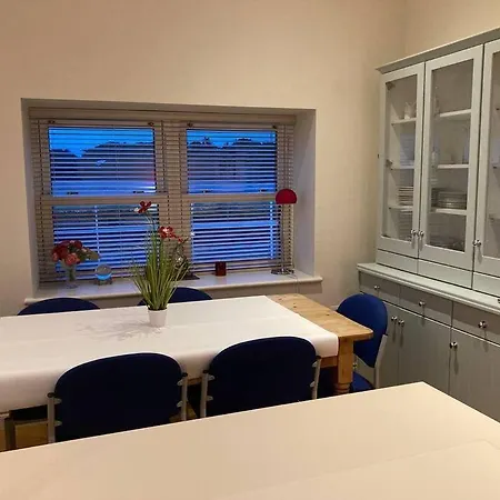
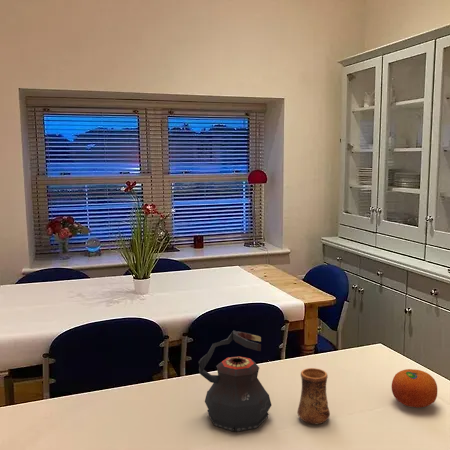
+ cup [296,367,331,425]
+ fruit [390,368,438,409]
+ teapot [198,330,272,432]
